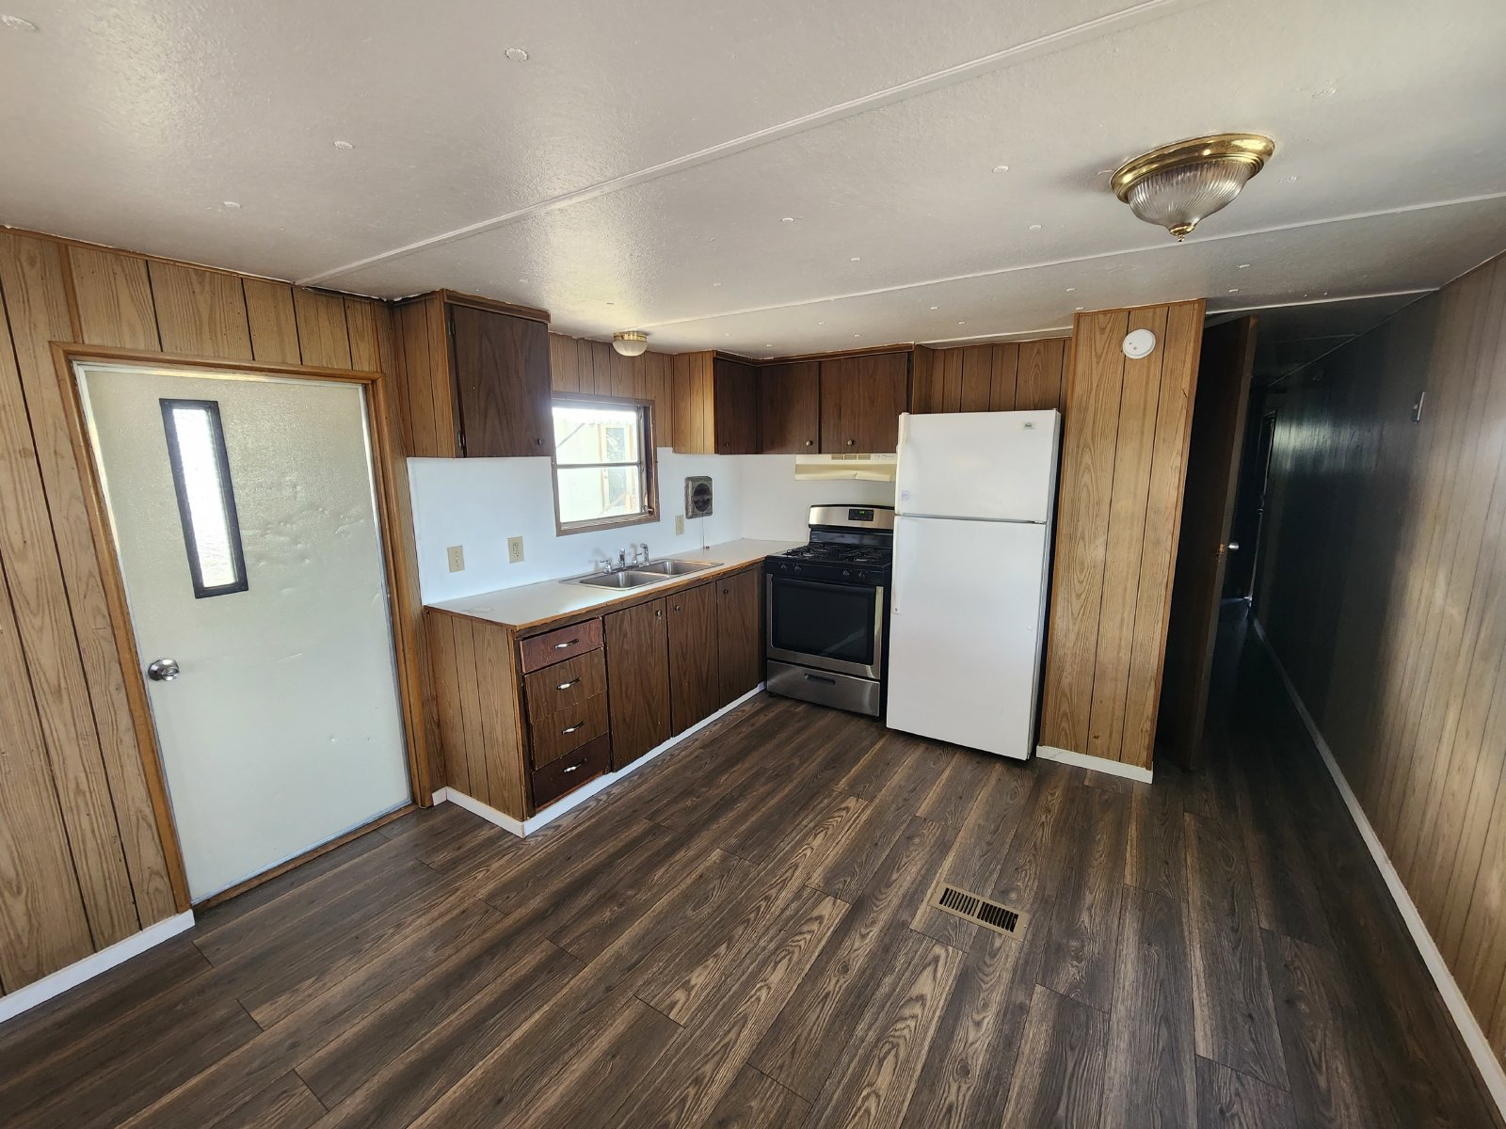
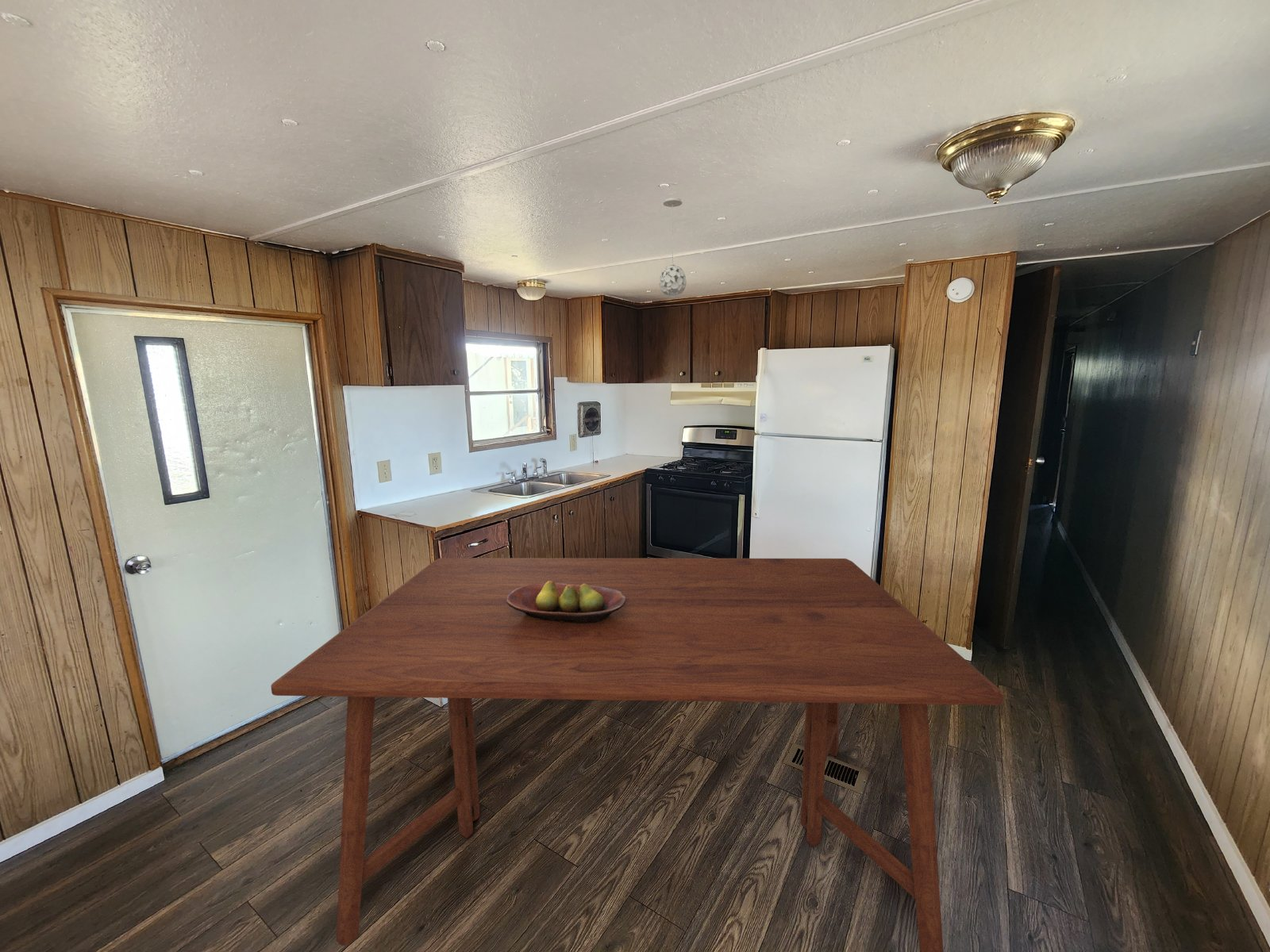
+ pendant light [659,197,687,298]
+ dining table [270,557,1005,952]
+ fruit bowl [506,581,626,624]
